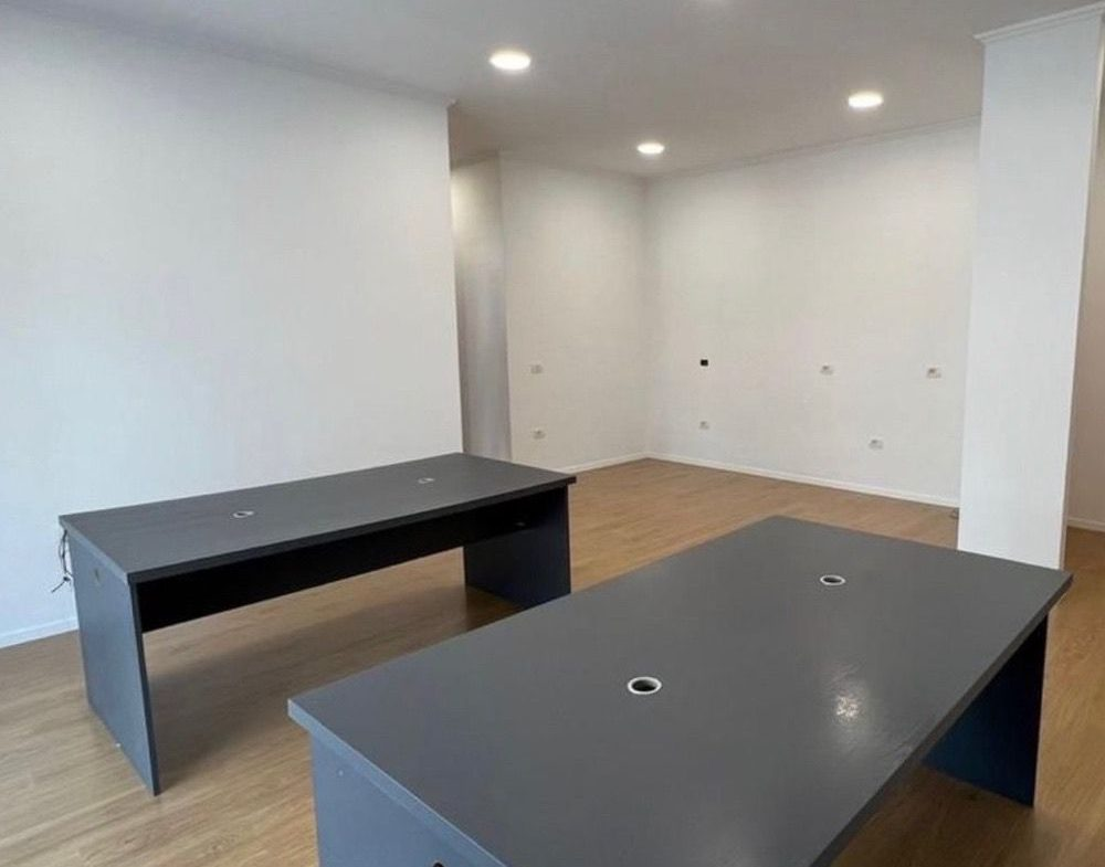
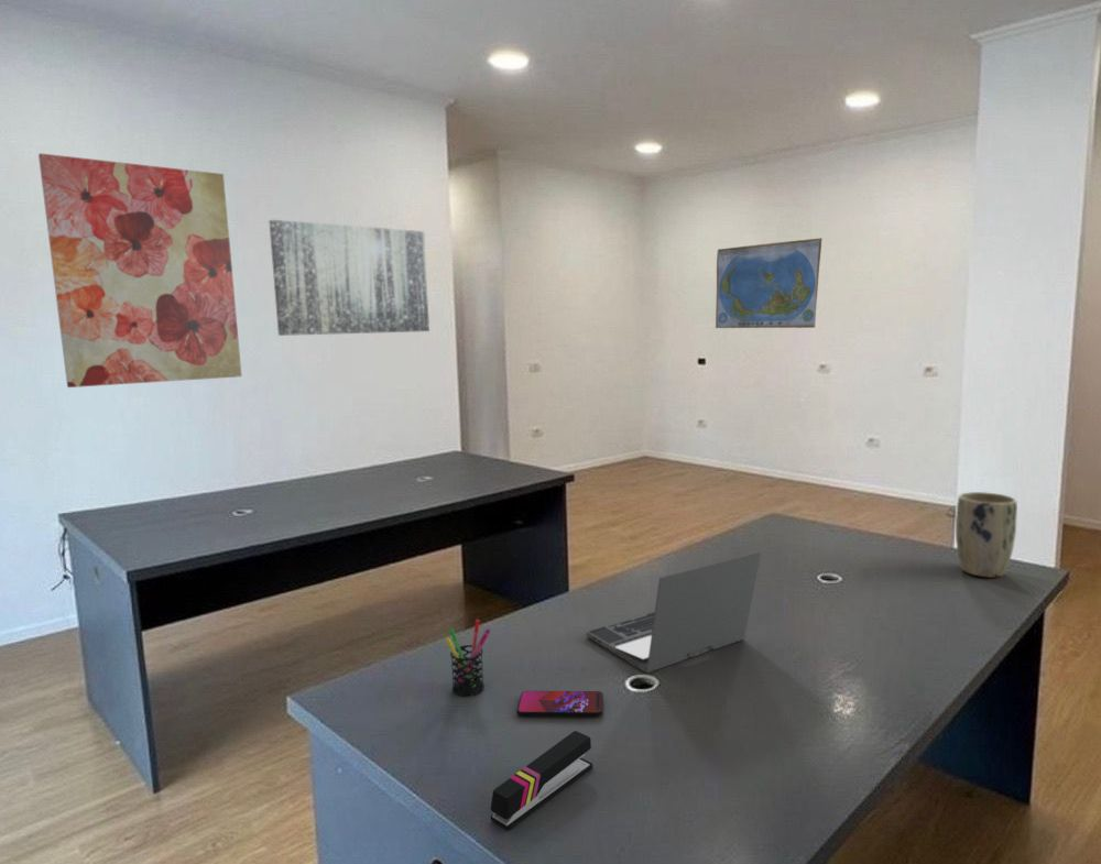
+ smartphone [516,690,604,718]
+ wall art [37,152,243,389]
+ pen holder [445,619,492,697]
+ plant pot [955,491,1018,579]
+ stapler [490,730,593,831]
+ wall art [268,219,430,337]
+ laptop [586,550,762,674]
+ world map [715,237,824,329]
